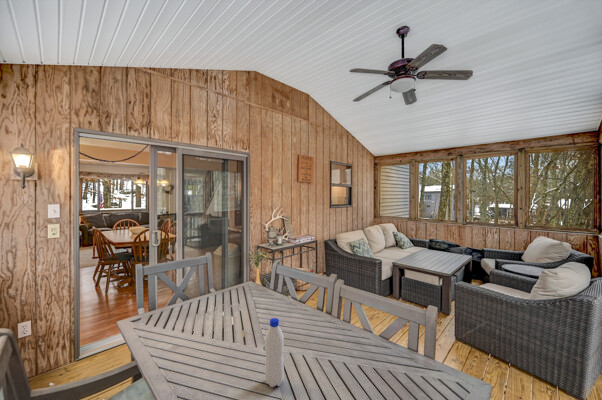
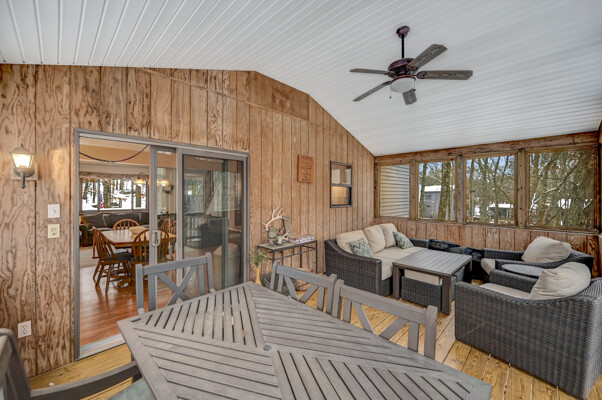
- water bottle [264,317,285,388]
